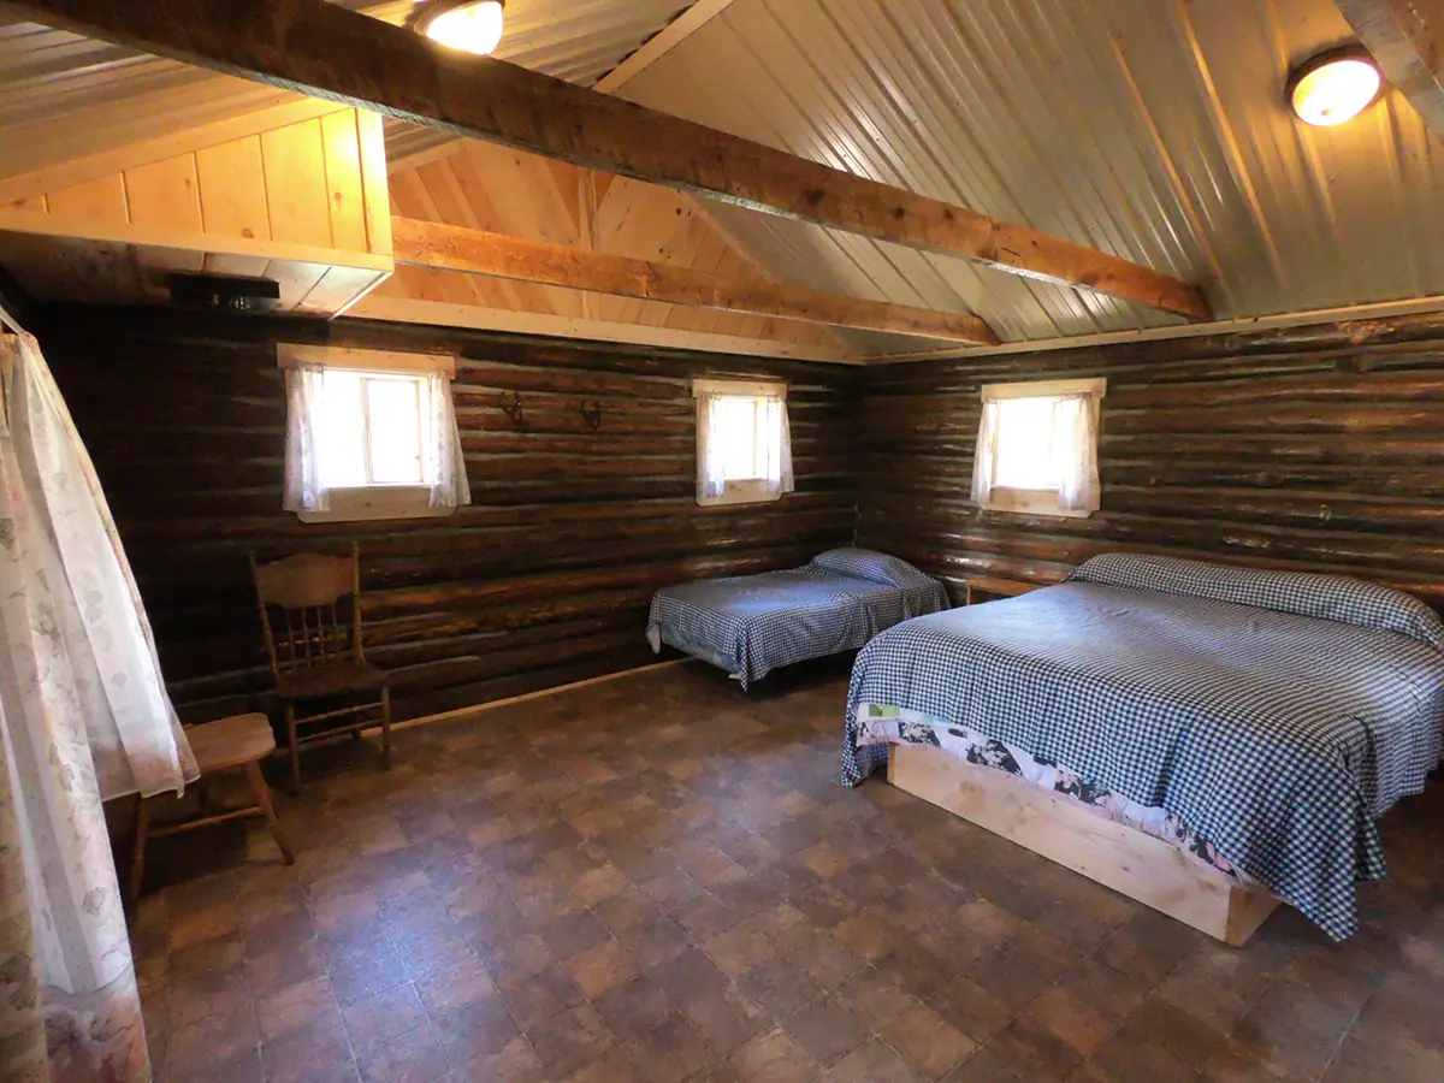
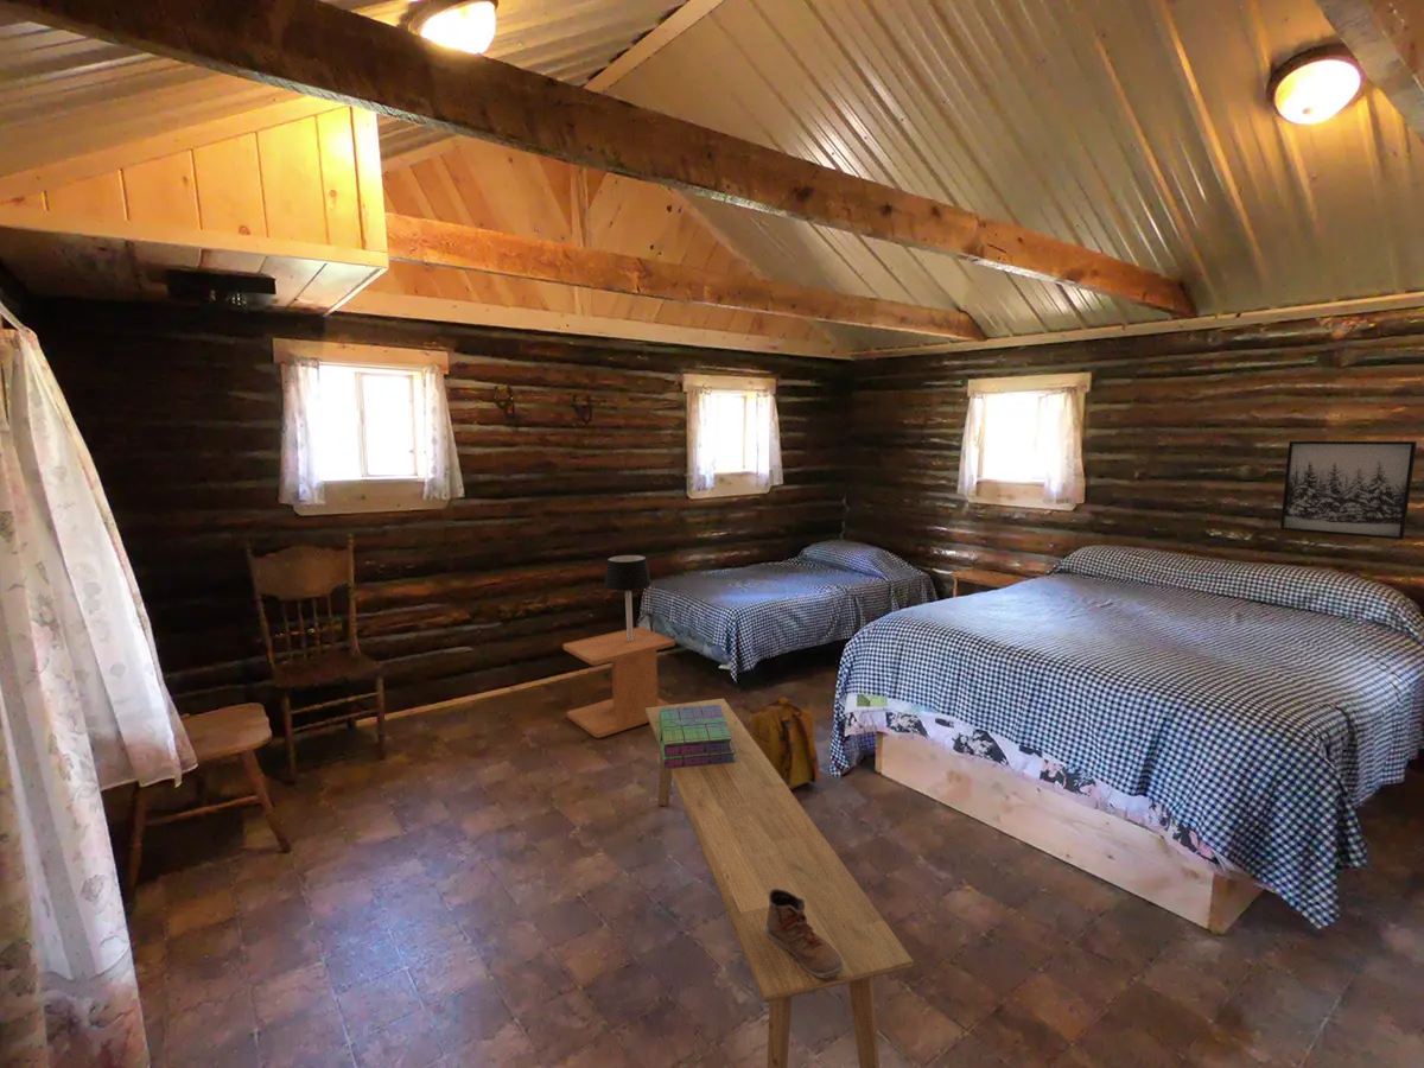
+ bench [646,698,915,1068]
+ table lamp [603,554,653,641]
+ stack of books [656,705,736,769]
+ wall art [1279,440,1418,541]
+ backpack [749,695,822,790]
+ side table [562,625,676,739]
+ hiking boot [765,889,844,978]
